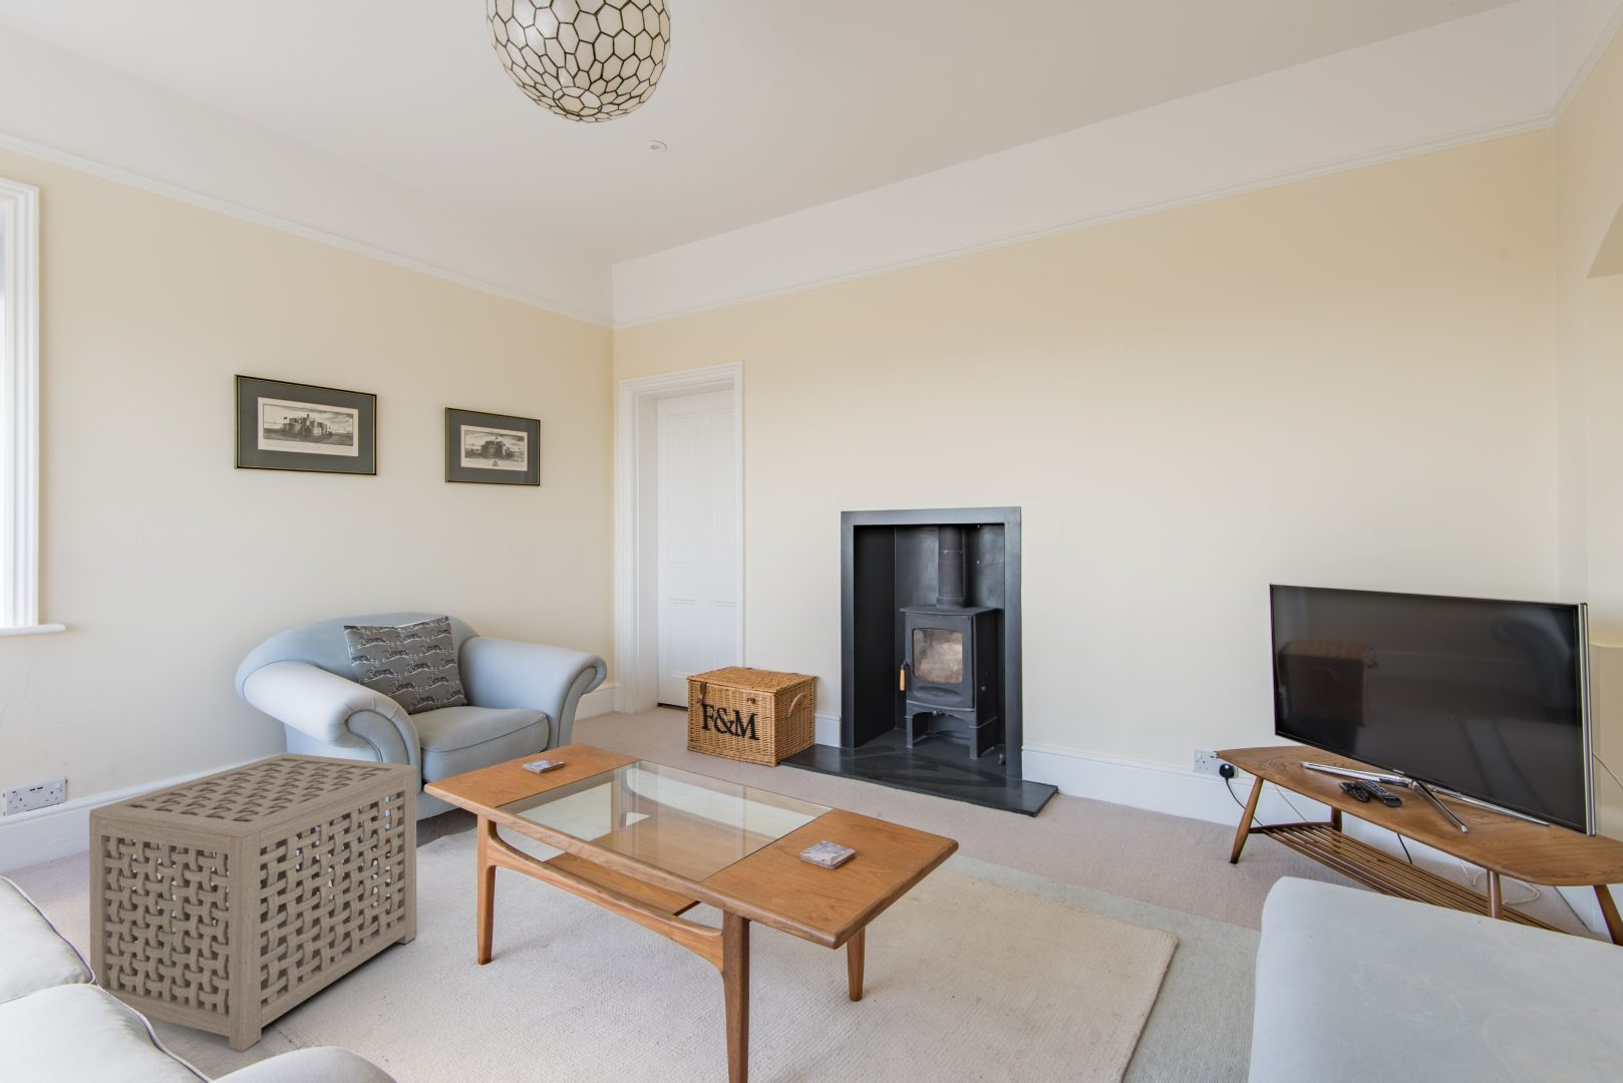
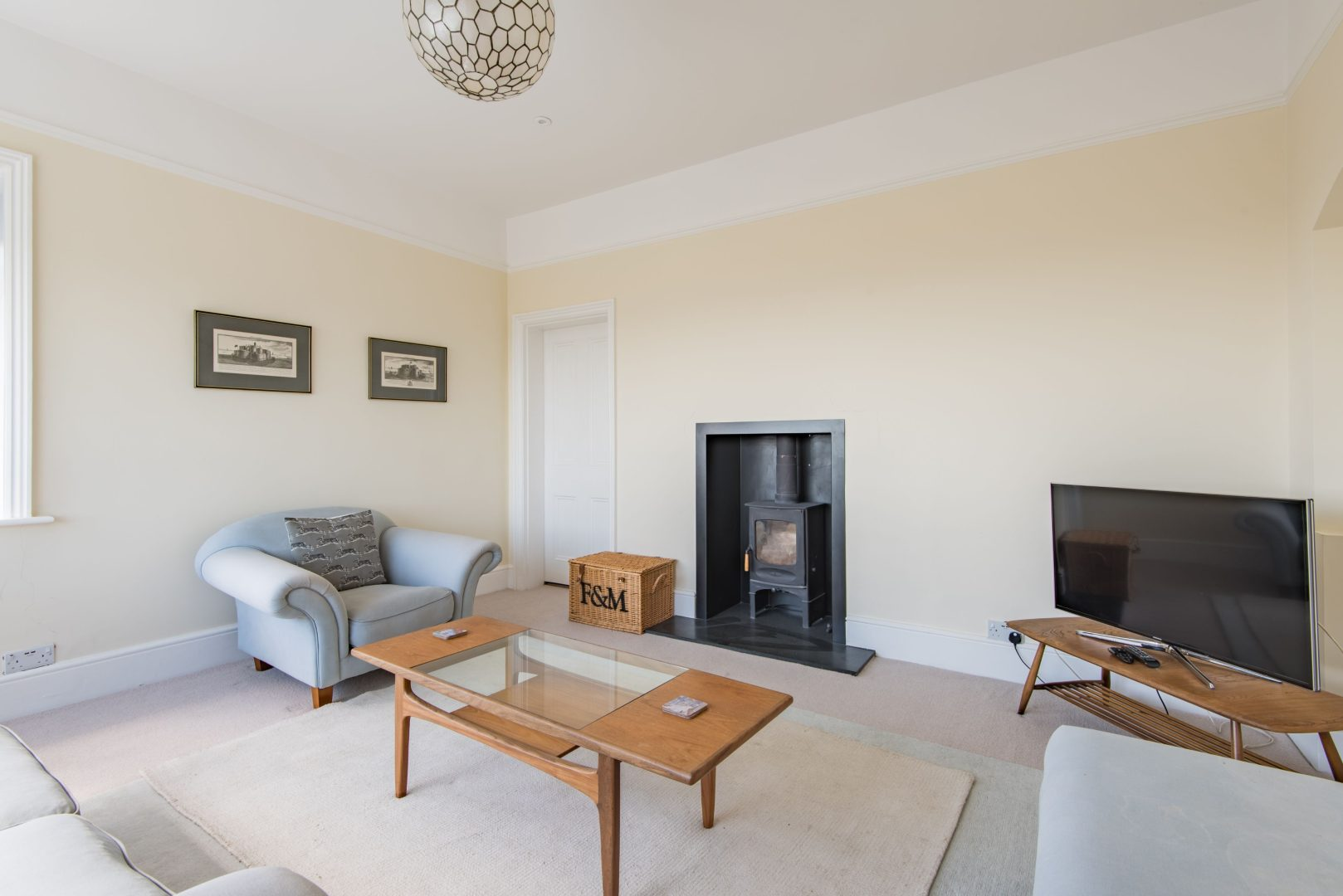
- side table [88,752,418,1052]
